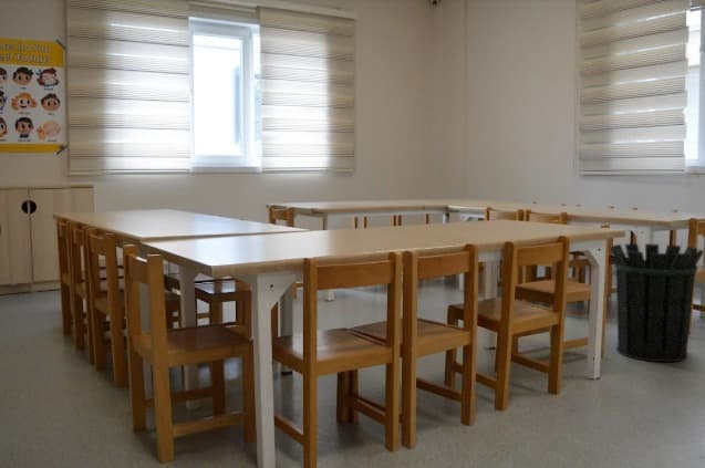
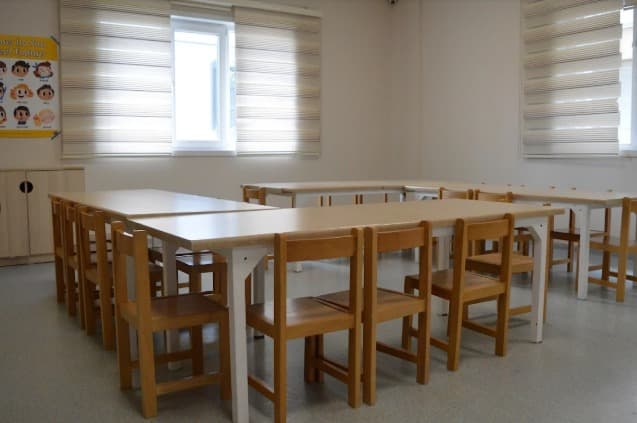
- waste bin [609,242,705,363]
